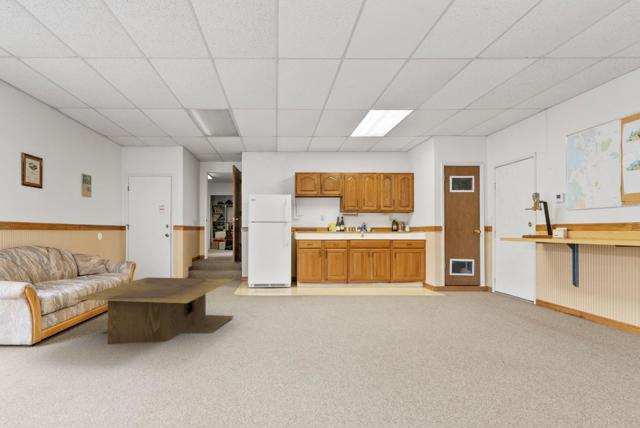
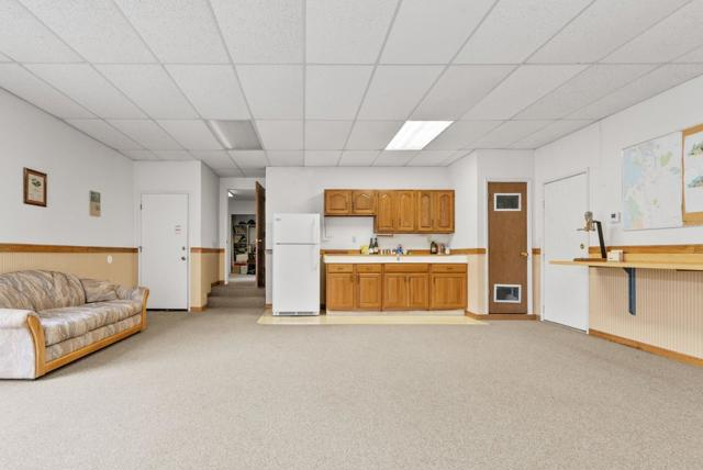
- coffee table [73,276,235,345]
